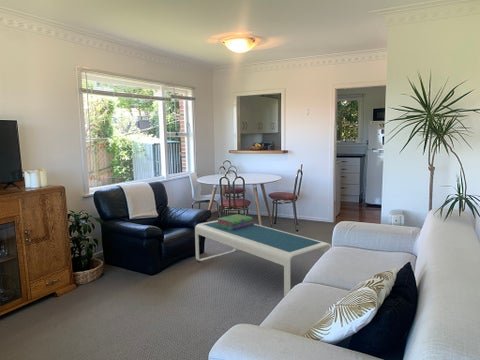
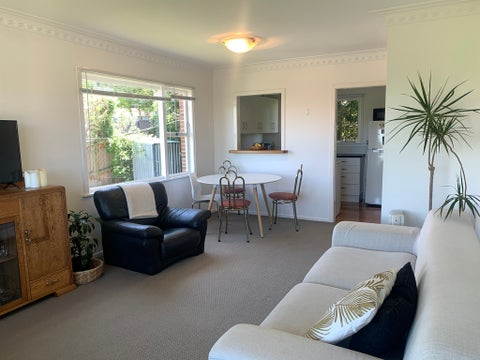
- coffee table [194,219,332,297]
- stack of books [216,213,255,230]
